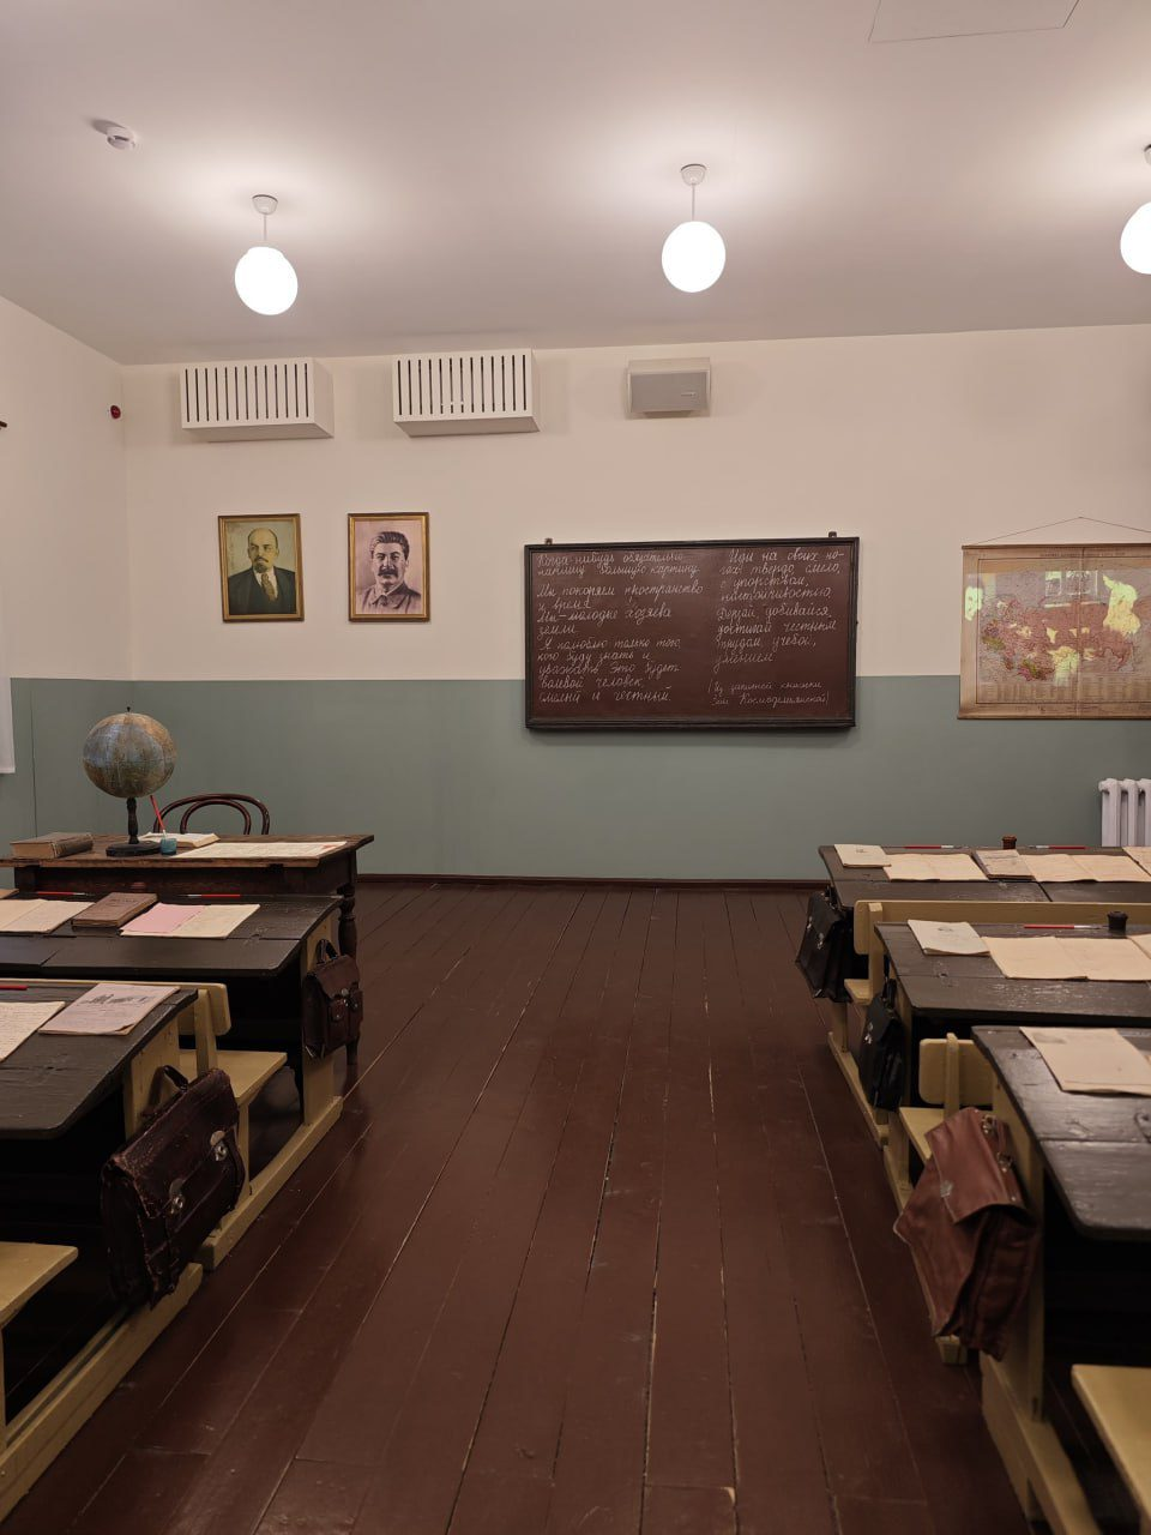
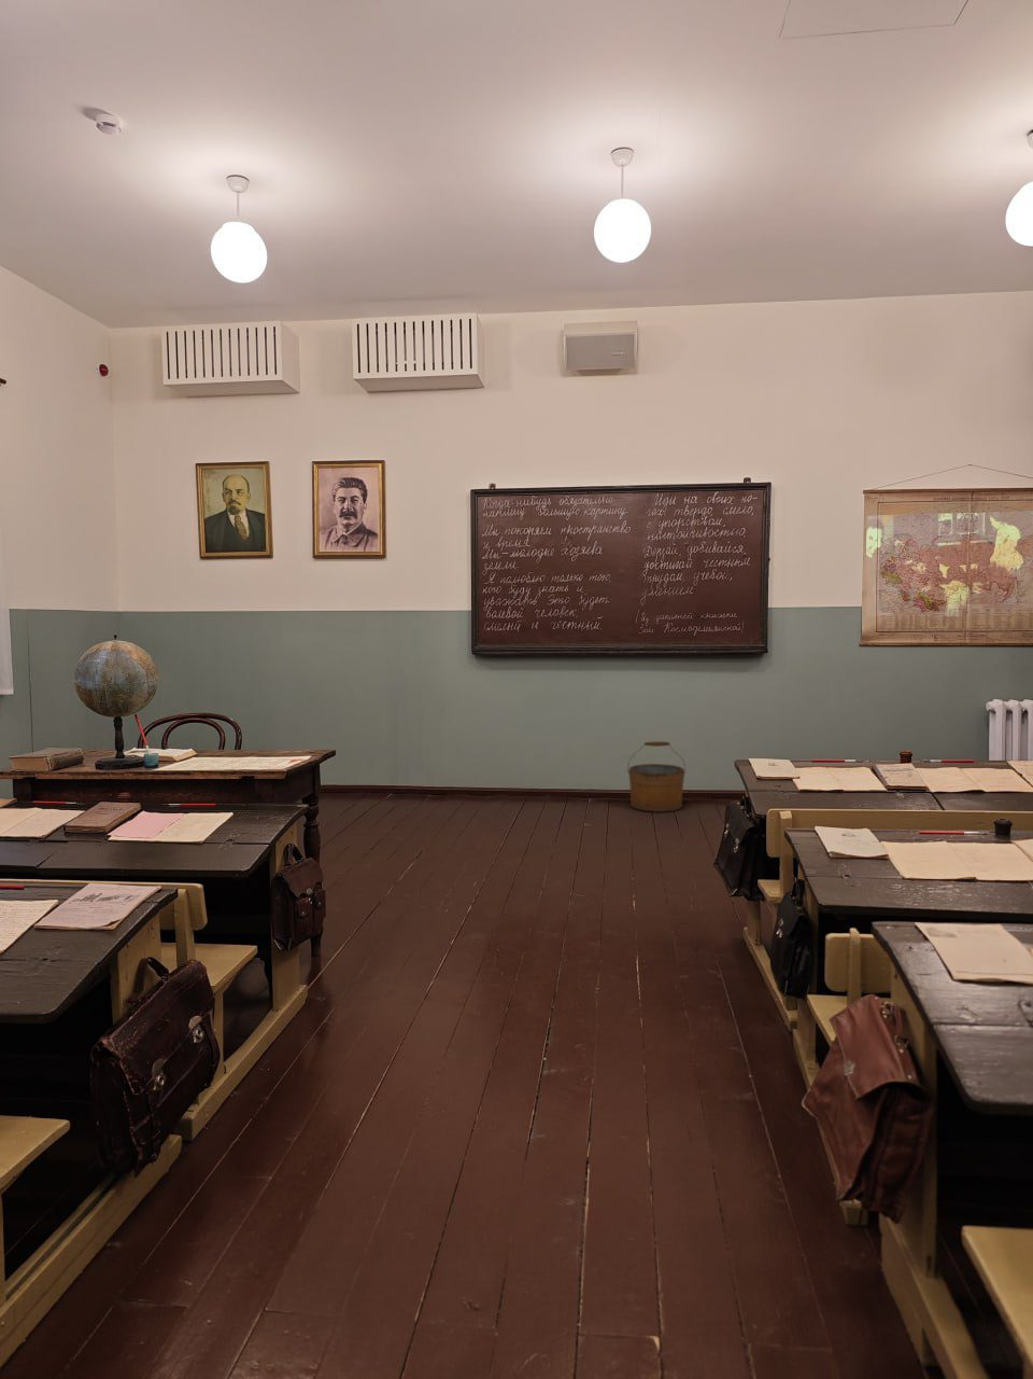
+ bucket [626,741,687,813]
